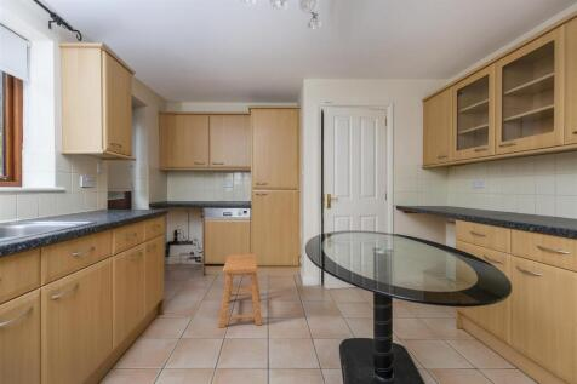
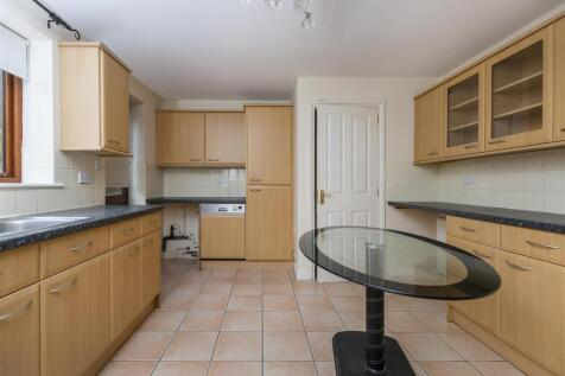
- stool [217,253,263,328]
